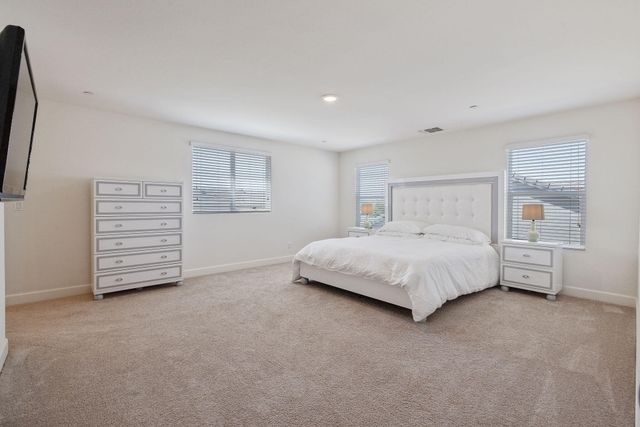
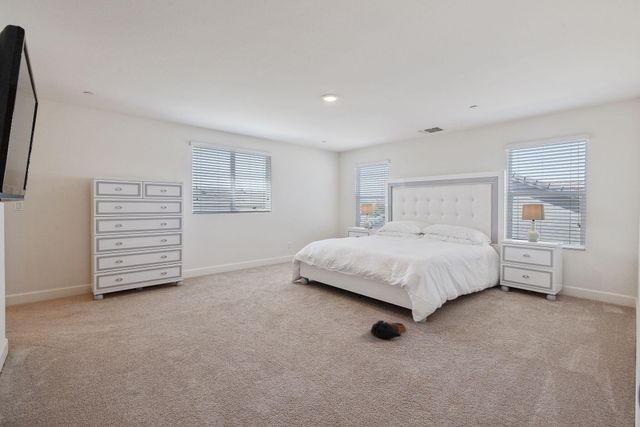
+ bag [370,319,407,340]
